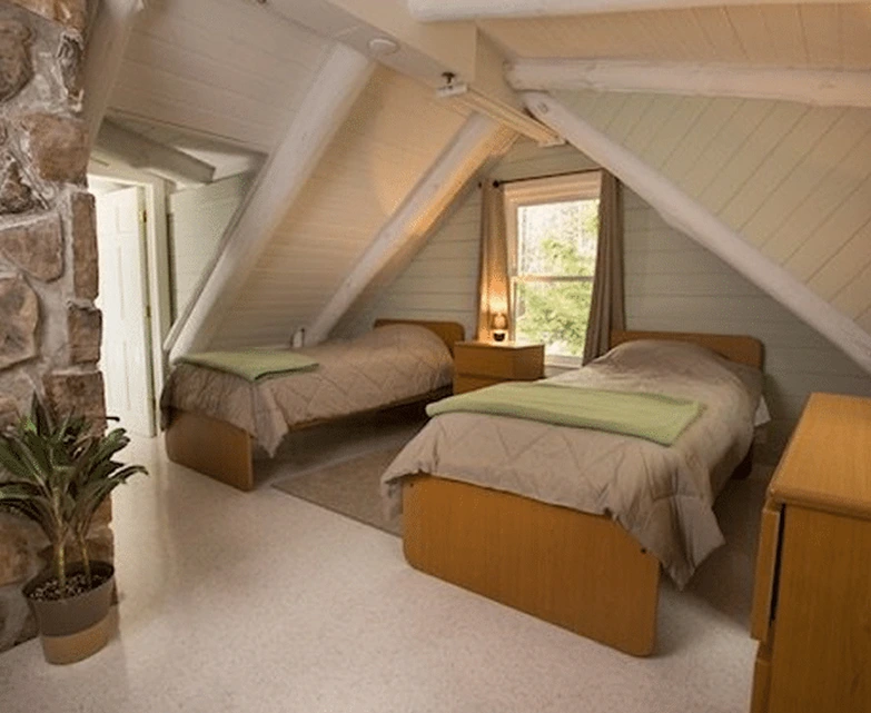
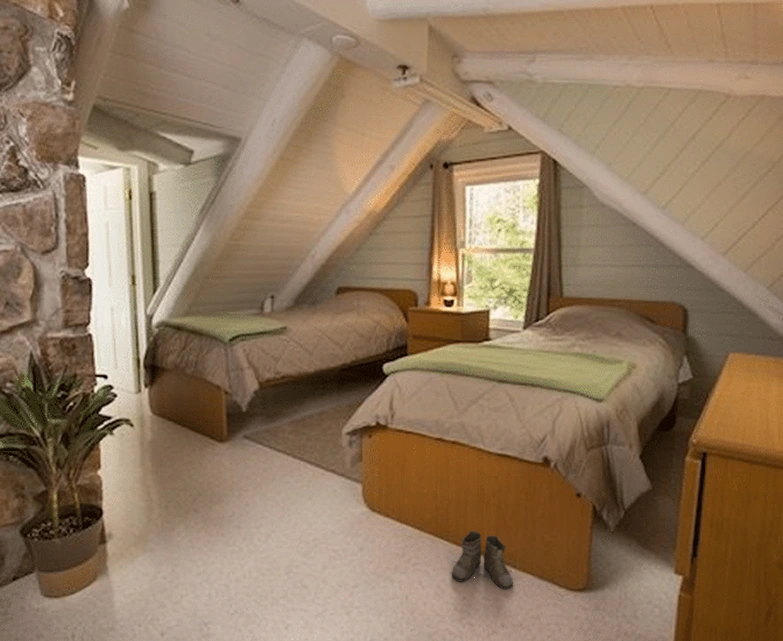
+ boots [451,530,514,591]
